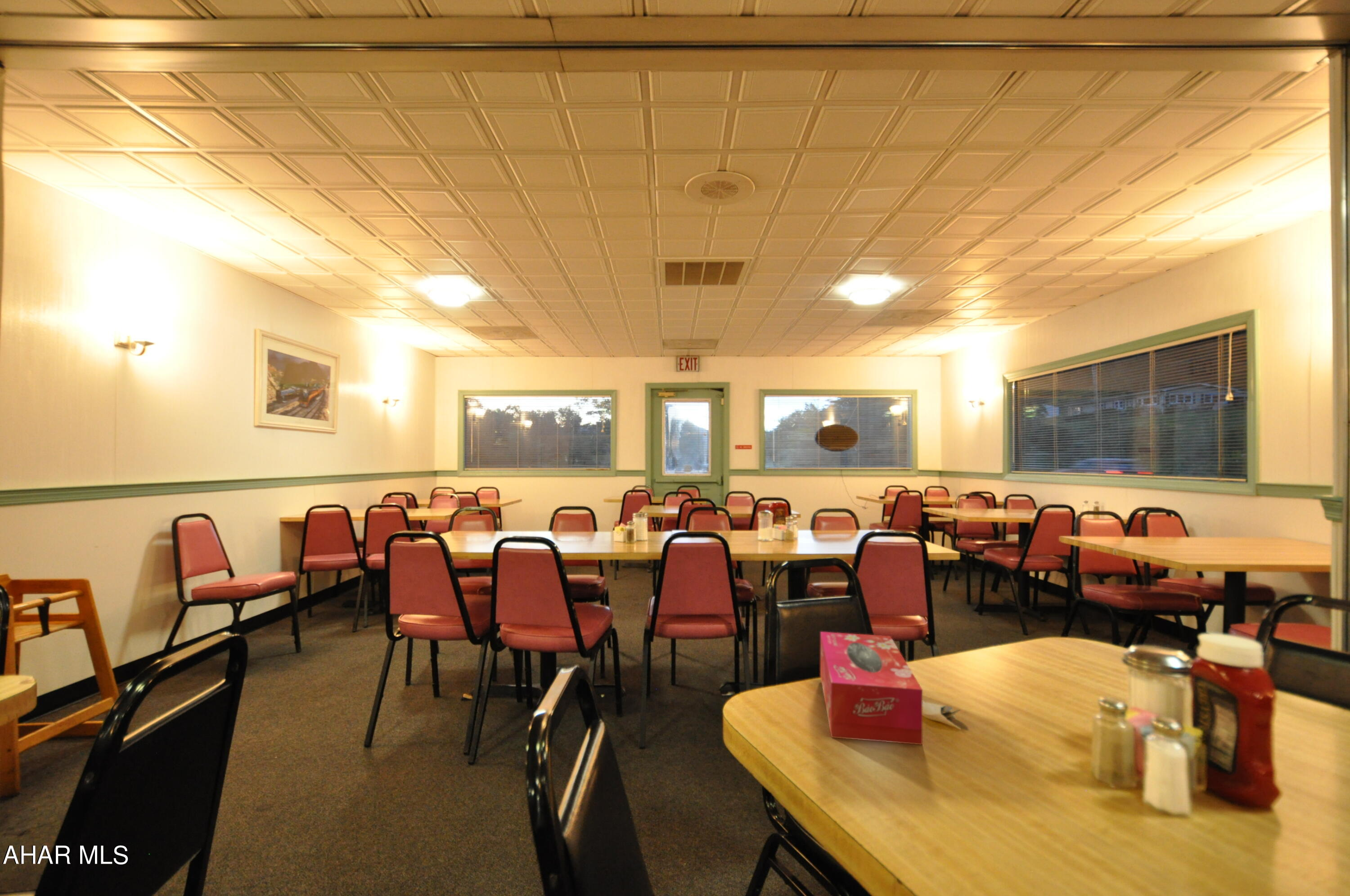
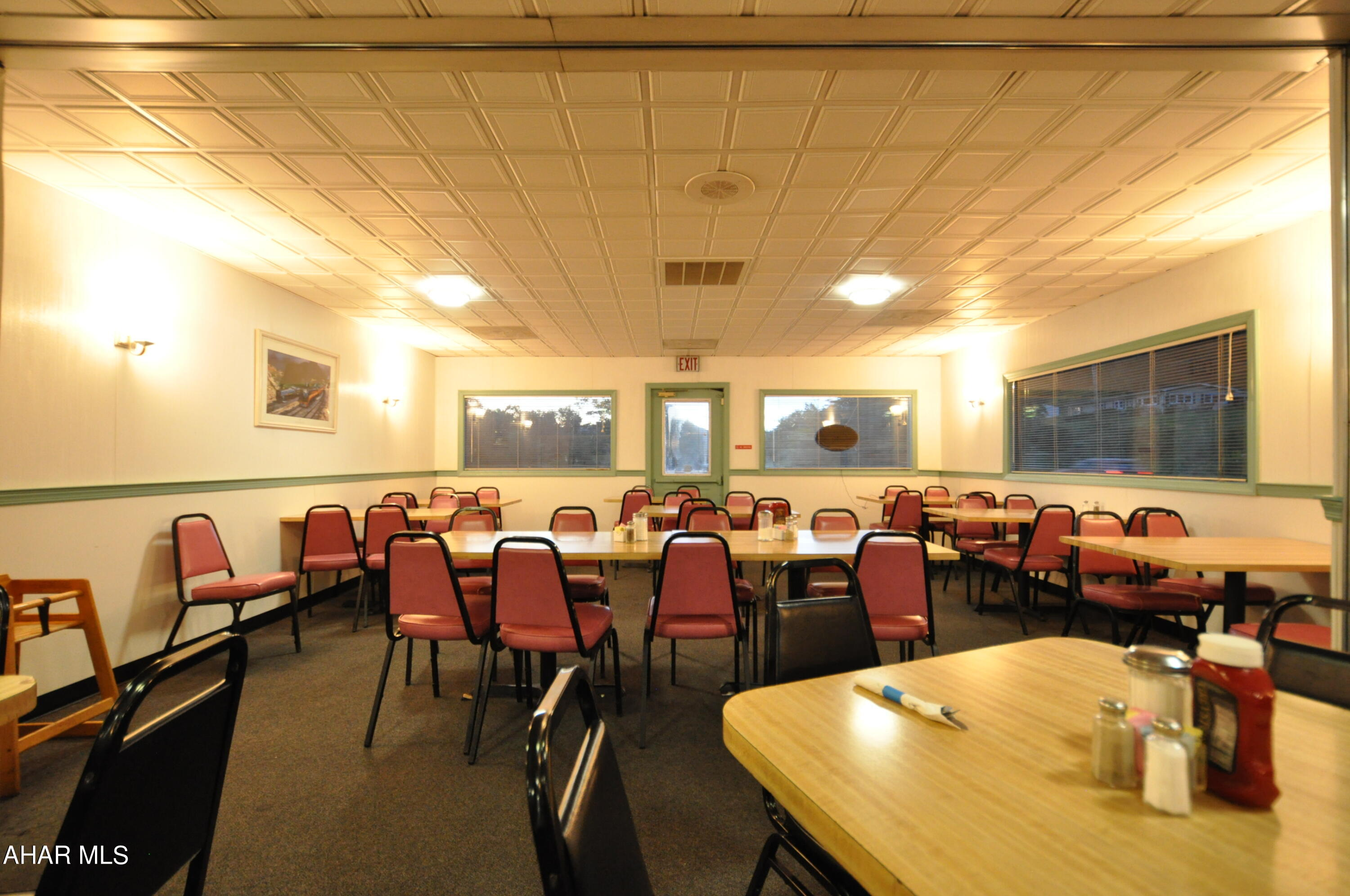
- tissue box [820,631,923,745]
